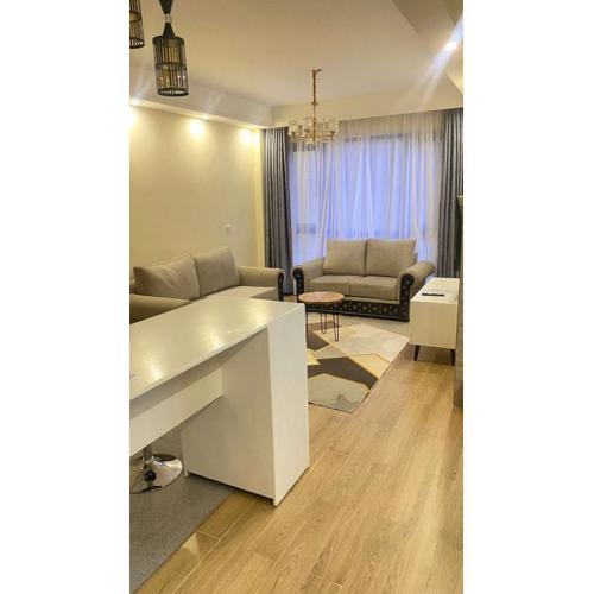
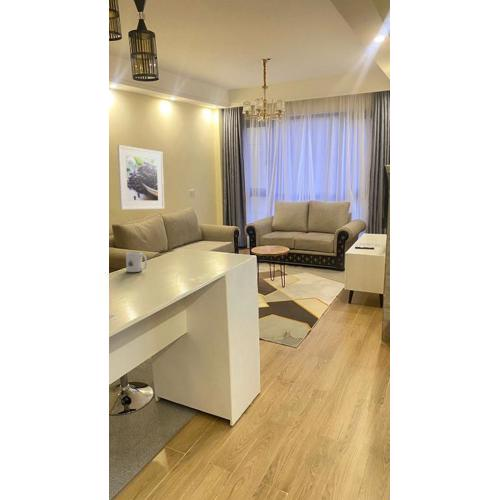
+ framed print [117,144,165,211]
+ mug [125,251,148,273]
